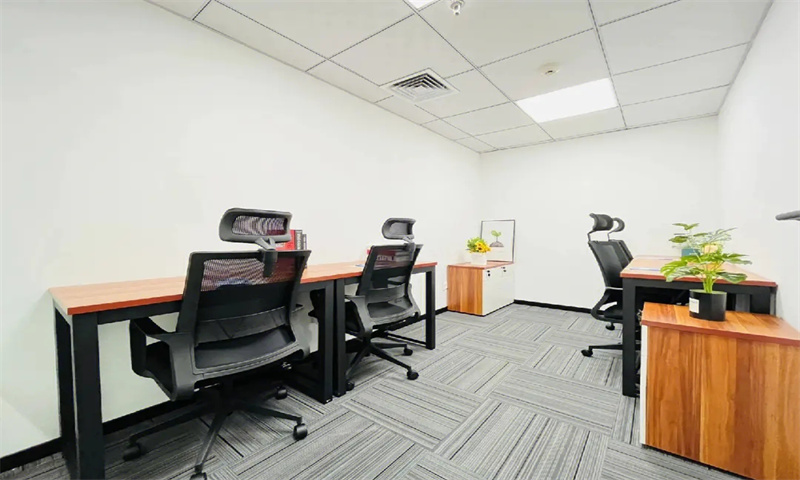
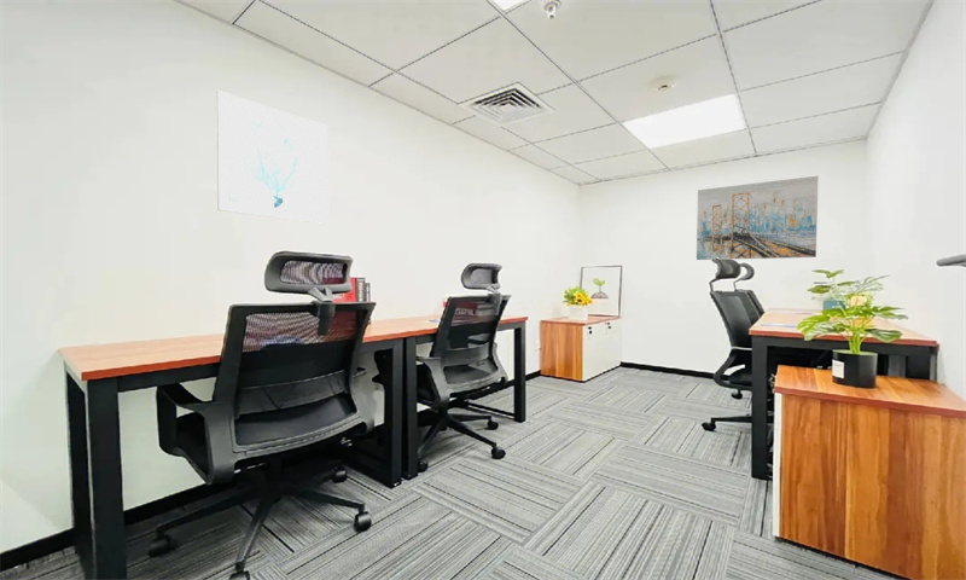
+ wall art [696,175,820,261]
+ wall art [216,89,330,225]
